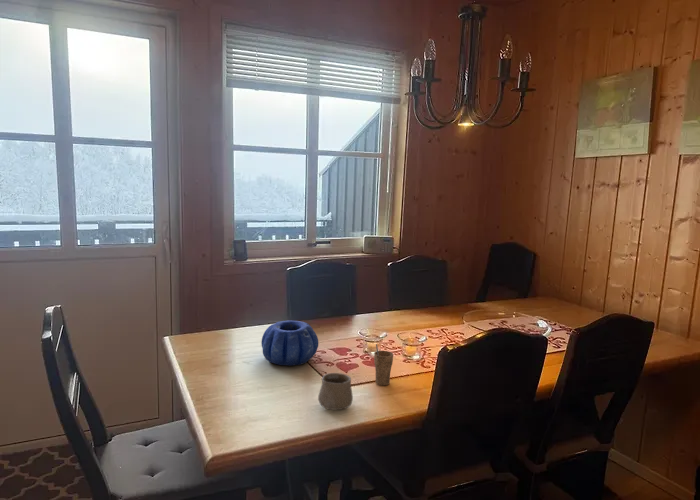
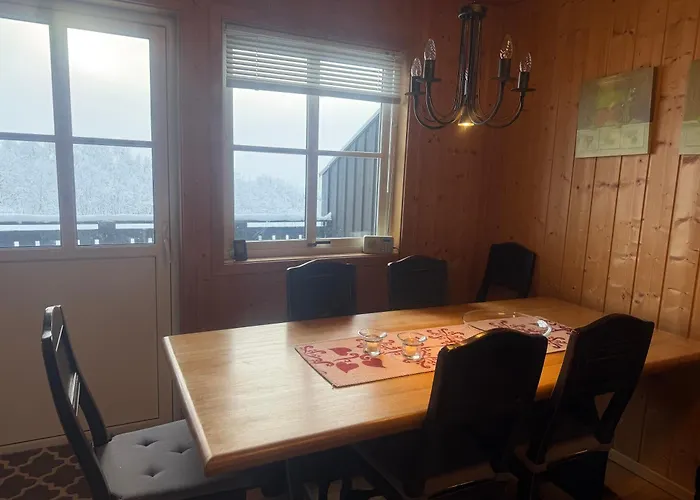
- cup [317,372,354,411]
- decorative bowl [260,319,319,366]
- cup [373,343,394,386]
